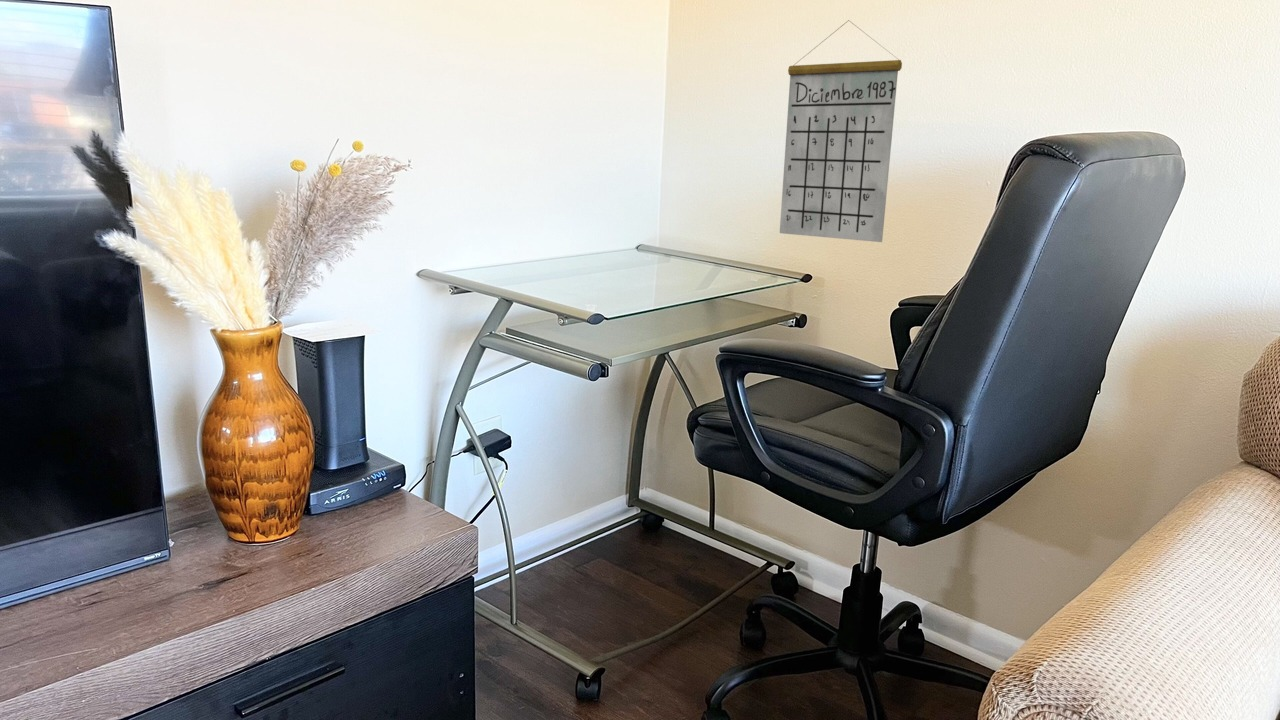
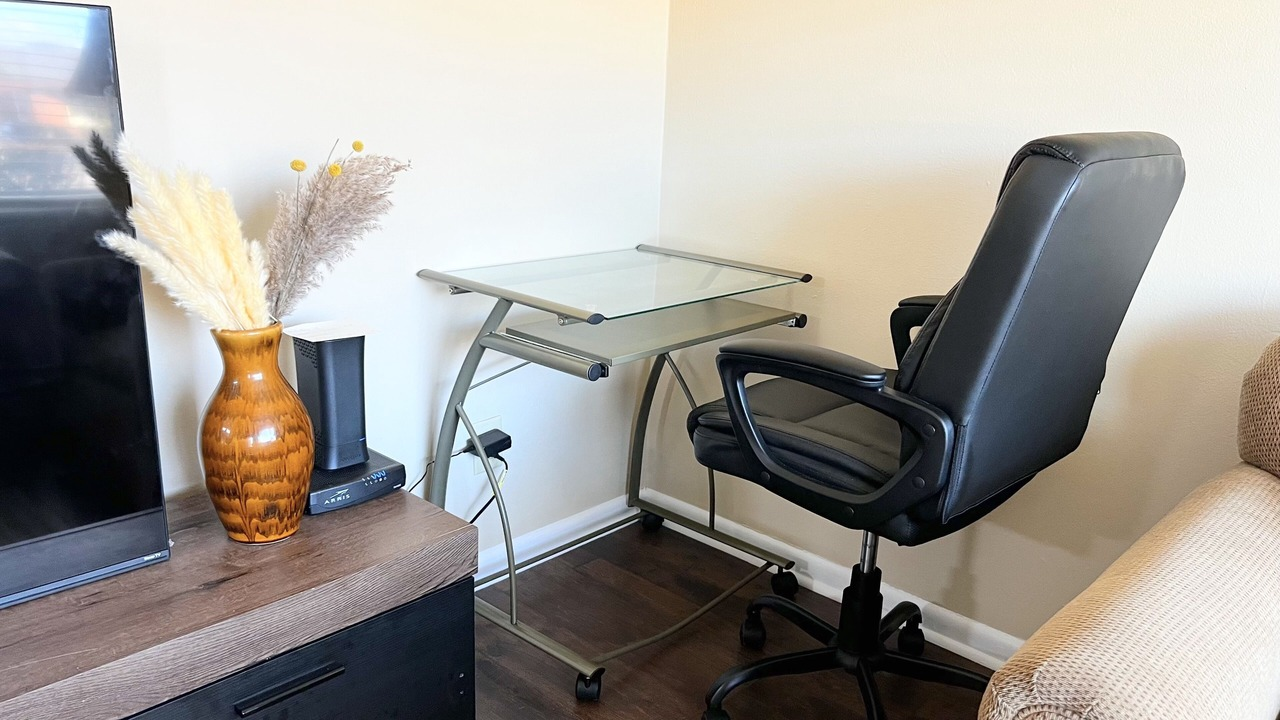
- calendar [779,19,903,243]
